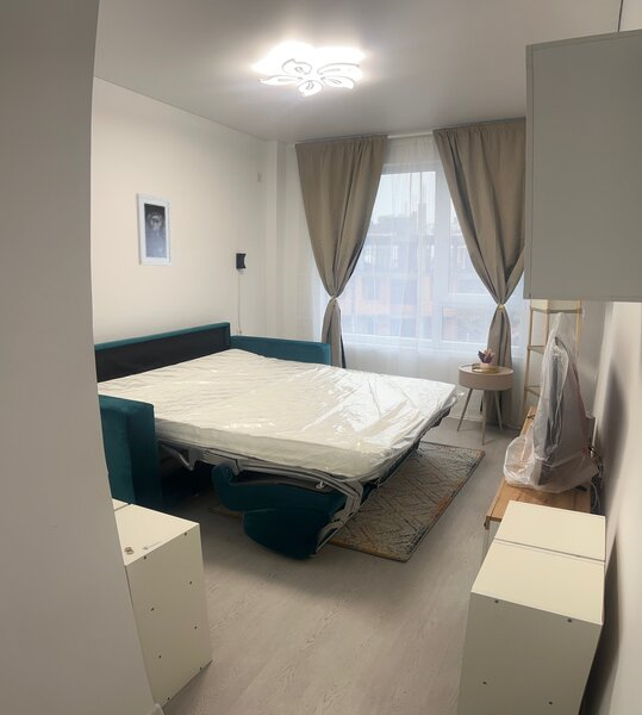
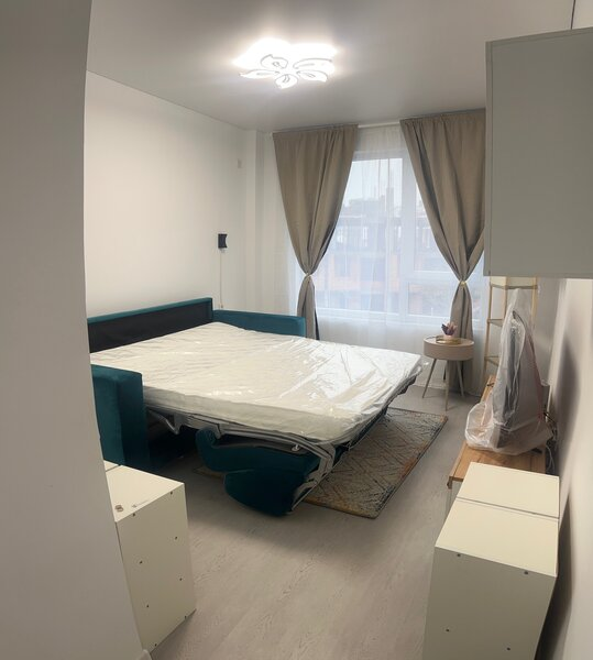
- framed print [135,193,174,267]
